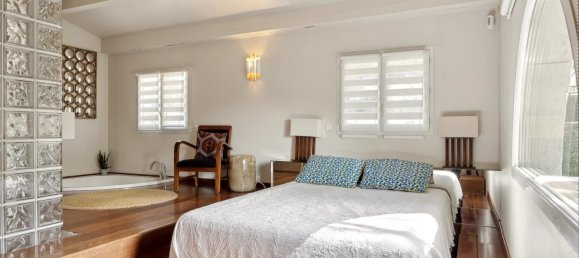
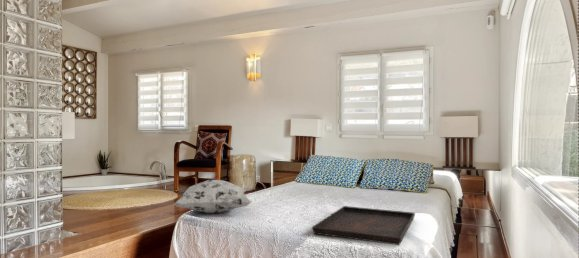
+ serving tray [311,205,416,246]
+ decorative pillow [172,179,253,214]
